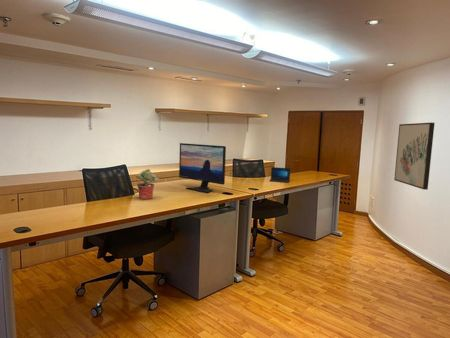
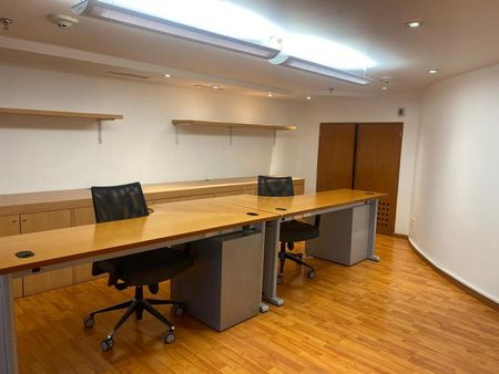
- computer monitor [178,142,227,194]
- potted plant [135,168,160,200]
- laptop [269,166,291,184]
- wall art [393,122,436,191]
